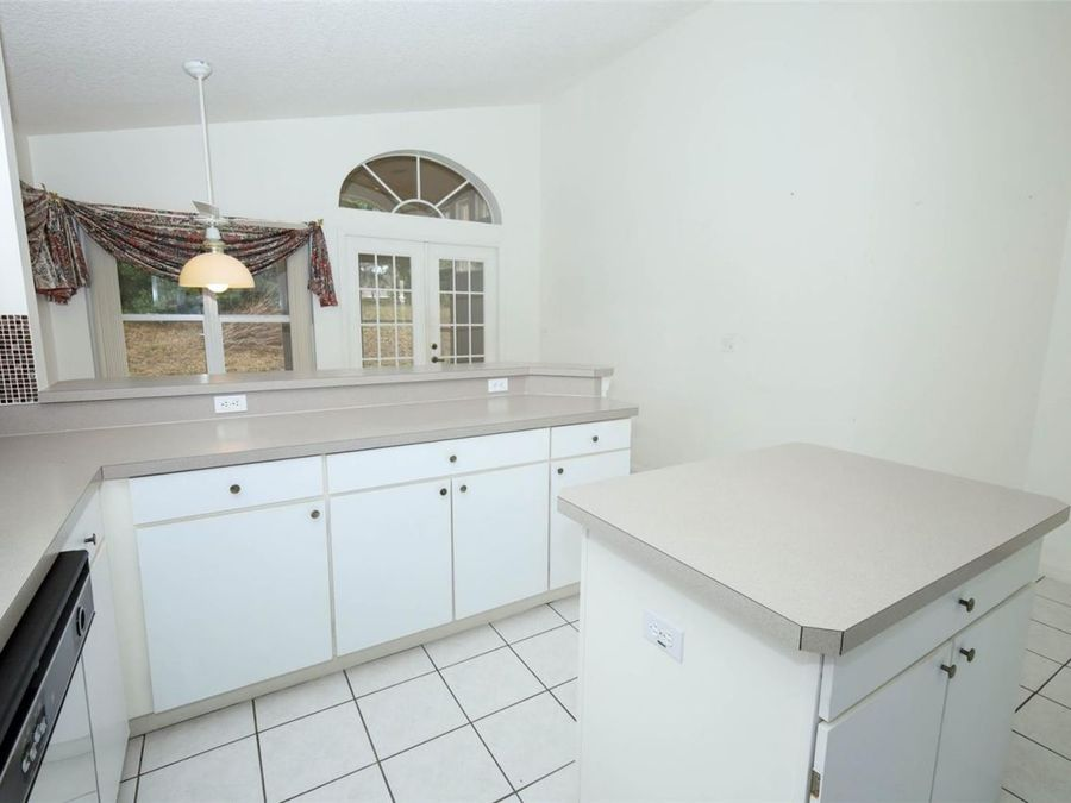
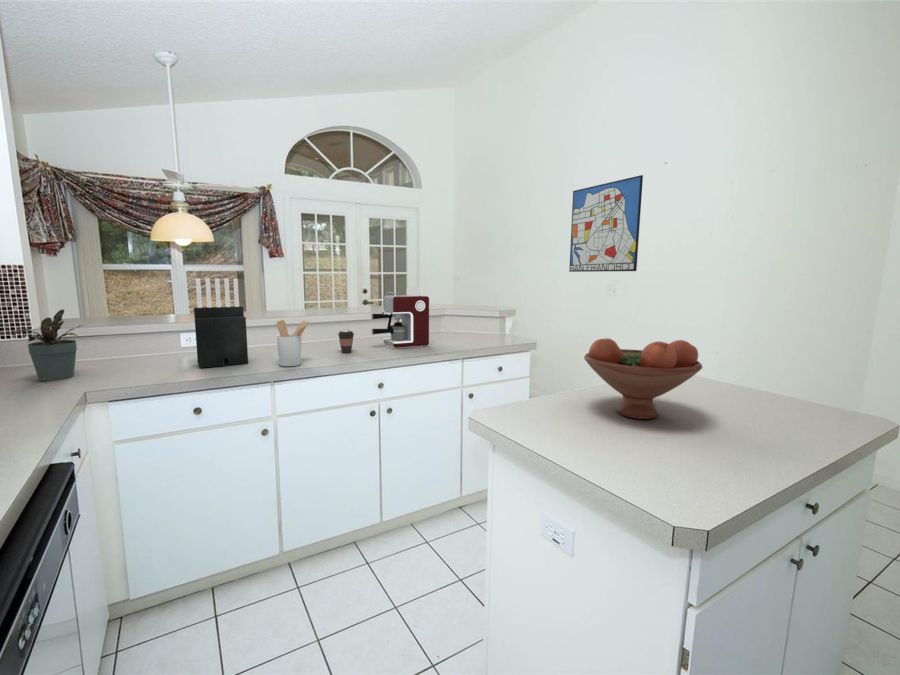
+ utensil holder [276,319,311,367]
+ potted plant [12,308,84,382]
+ wall art [568,174,644,273]
+ coffee cup [337,329,355,354]
+ fruit bowl [583,337,703,420]
+ knife block [193,277,249,369]
+ coffee maker [370,286,430,349]
